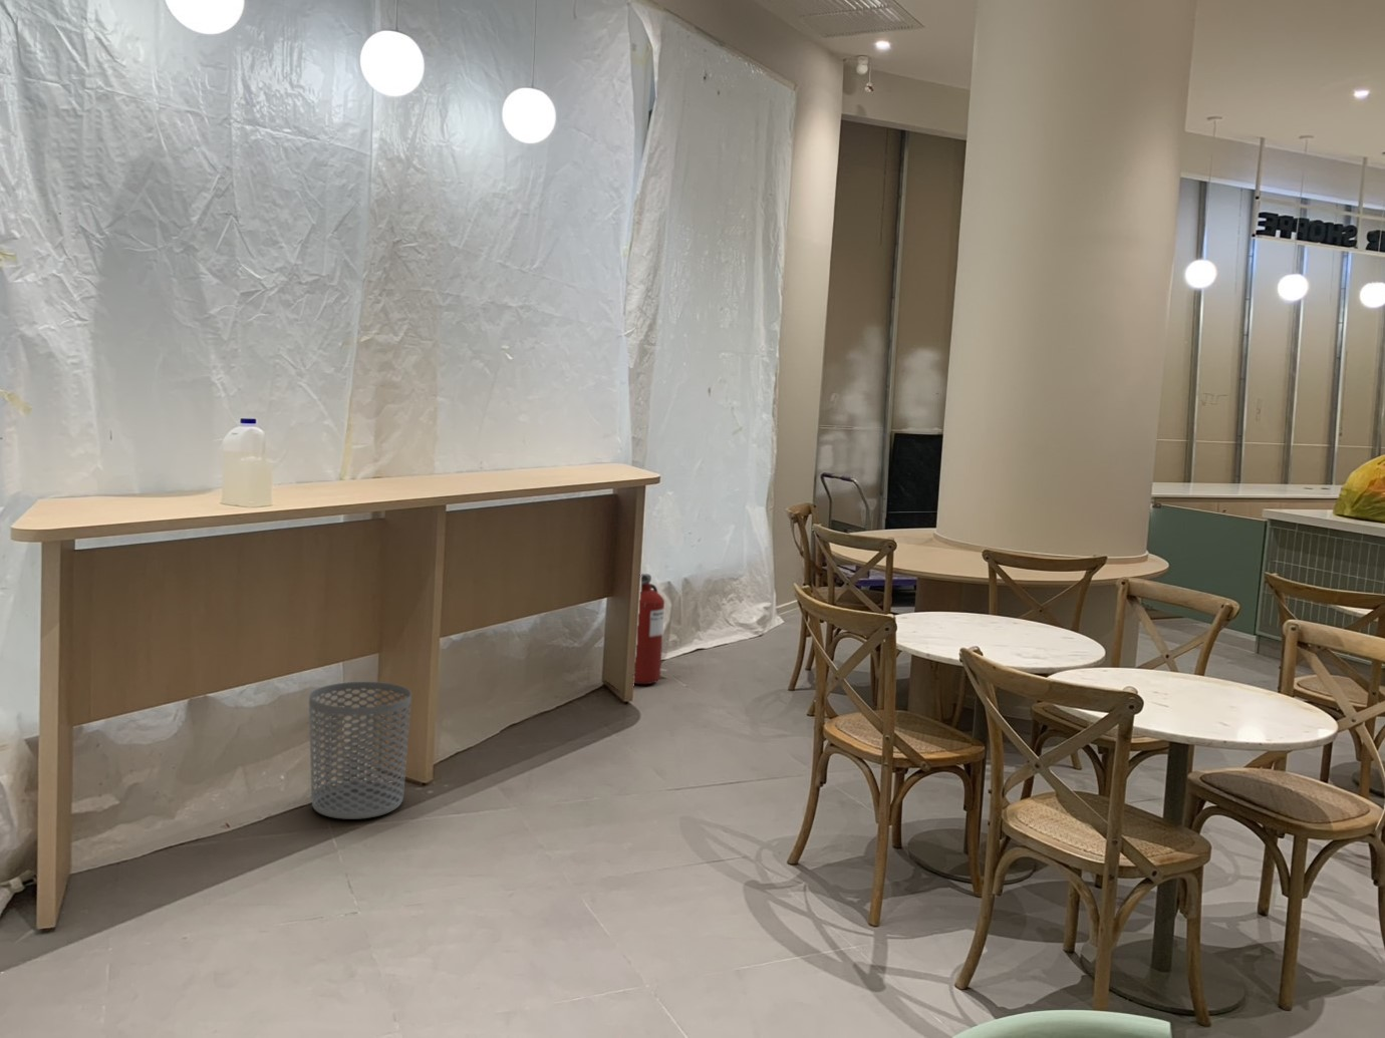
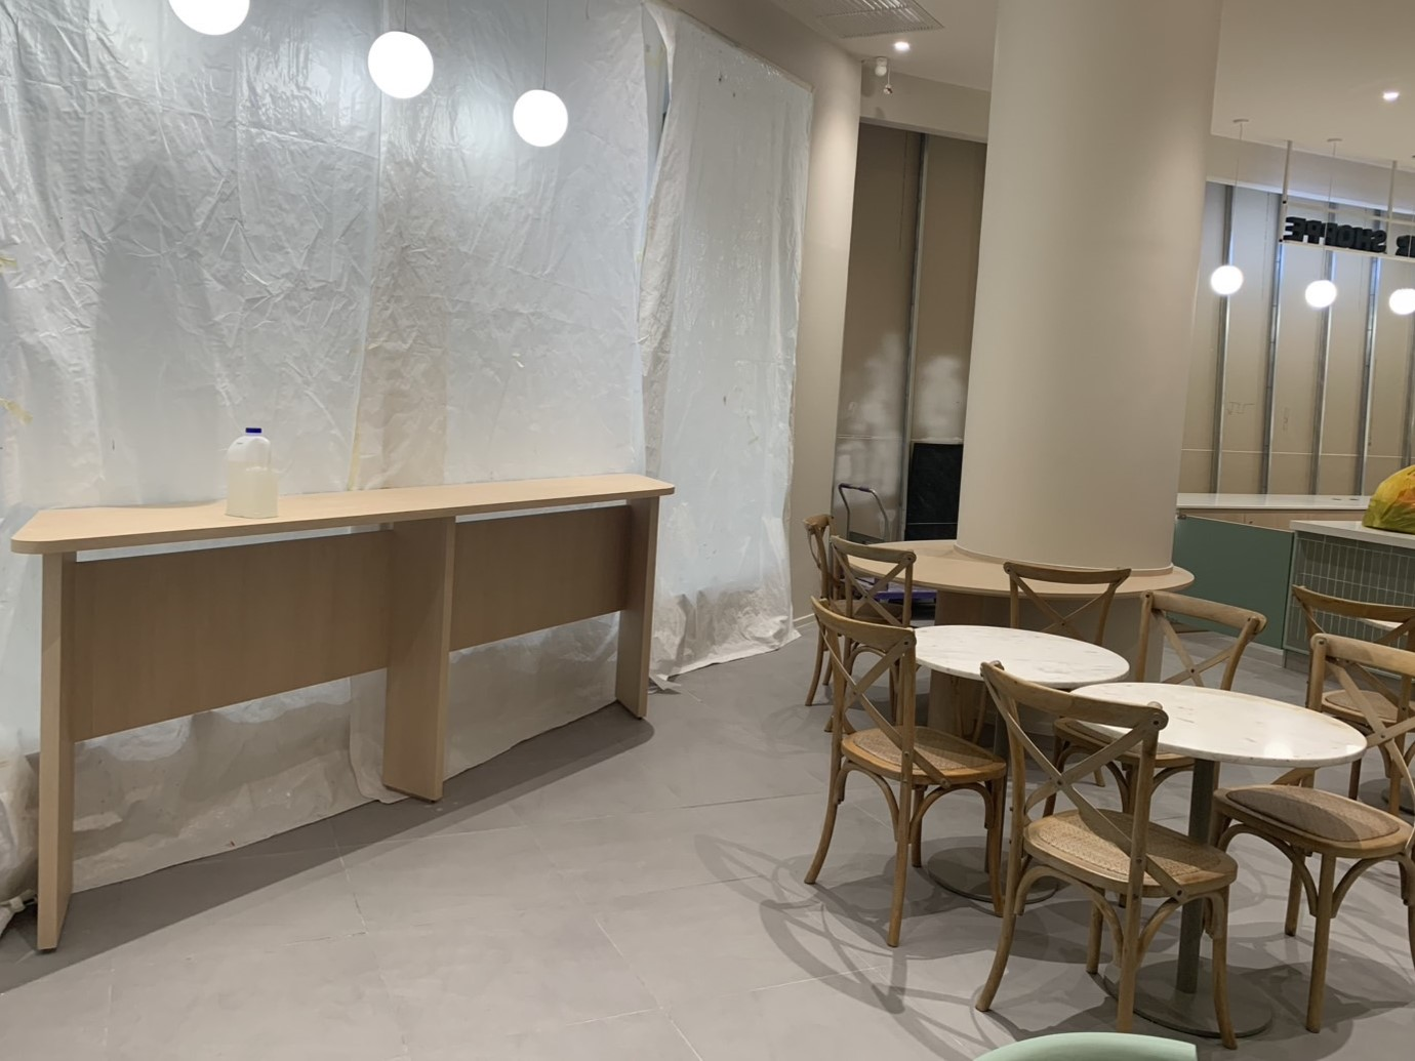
- waste bin [309,681,412,820]
- fire extinguisher [634,572,665,685]
